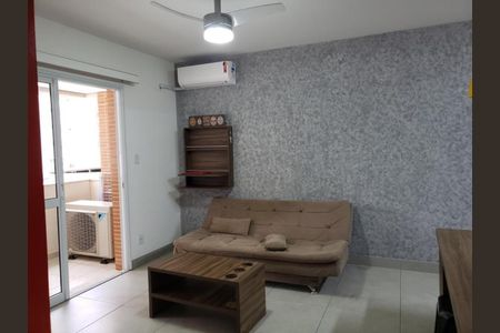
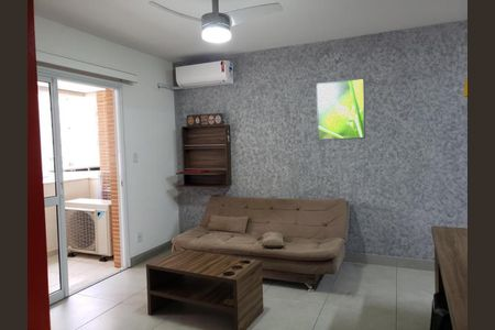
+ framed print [315,77,366,142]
